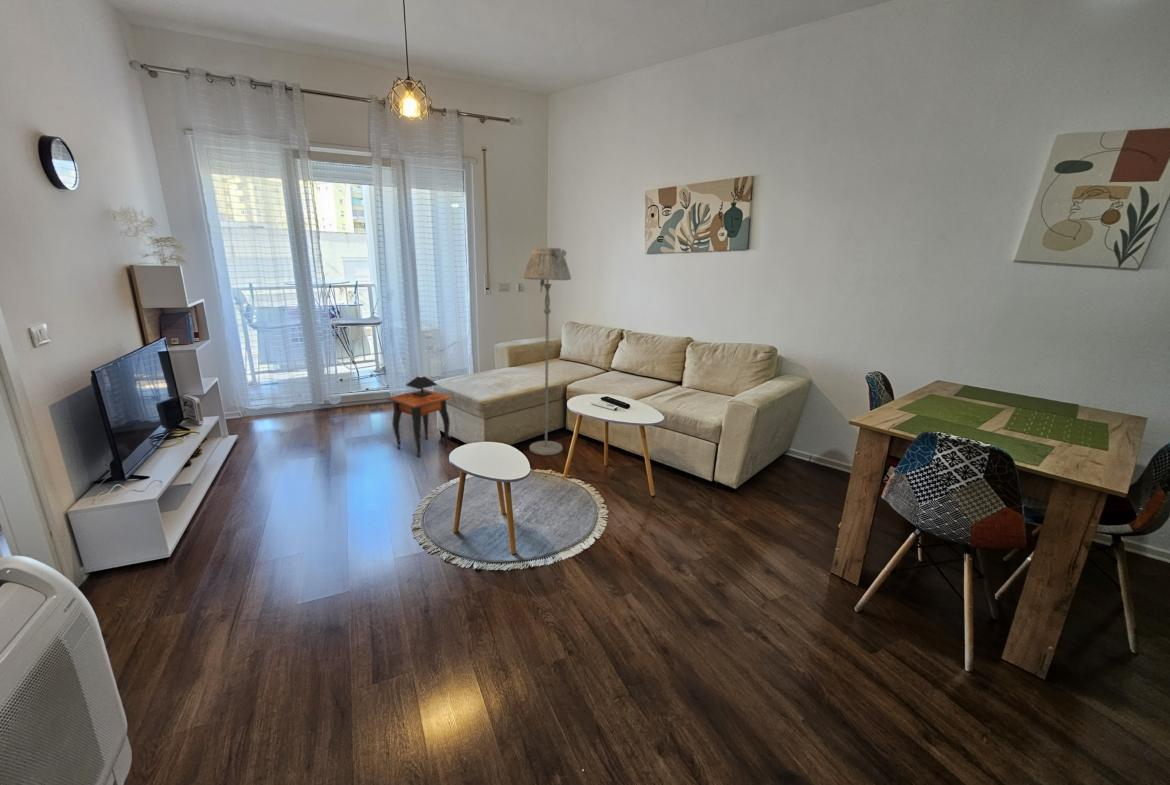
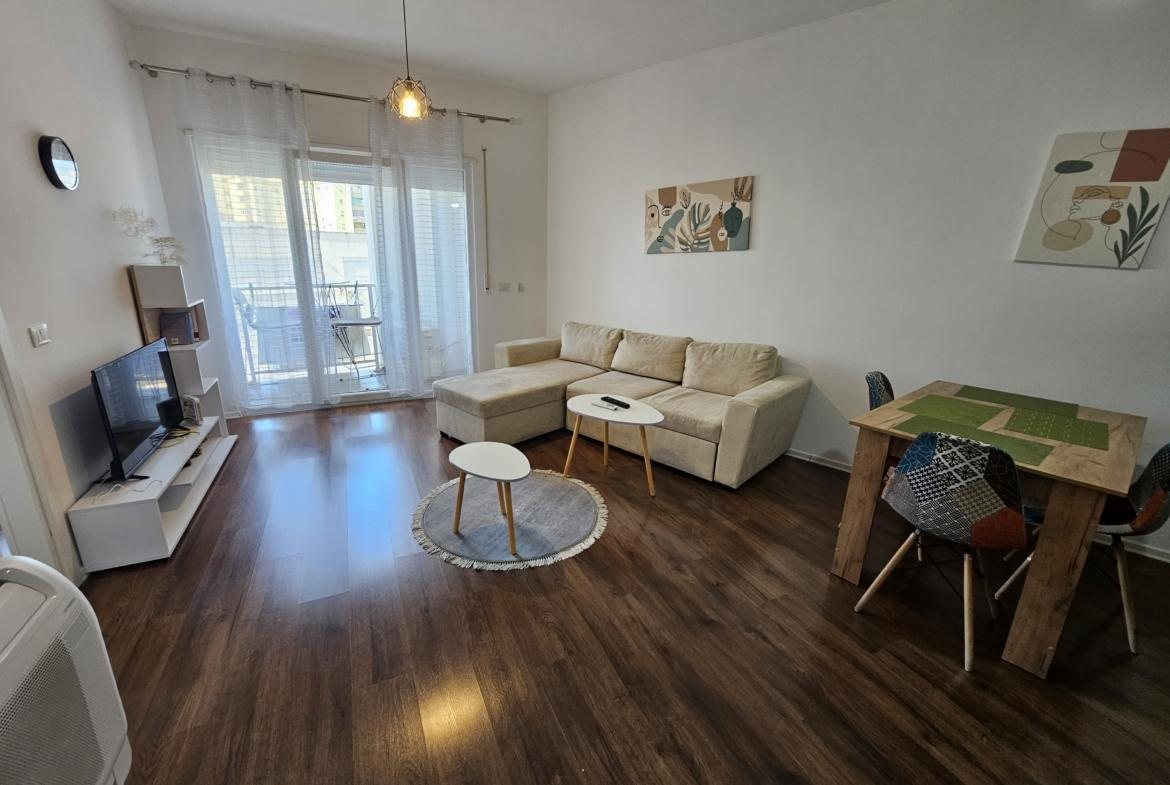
- side table [386,374,453,458]
- floor lamp [523,246,572,456]
